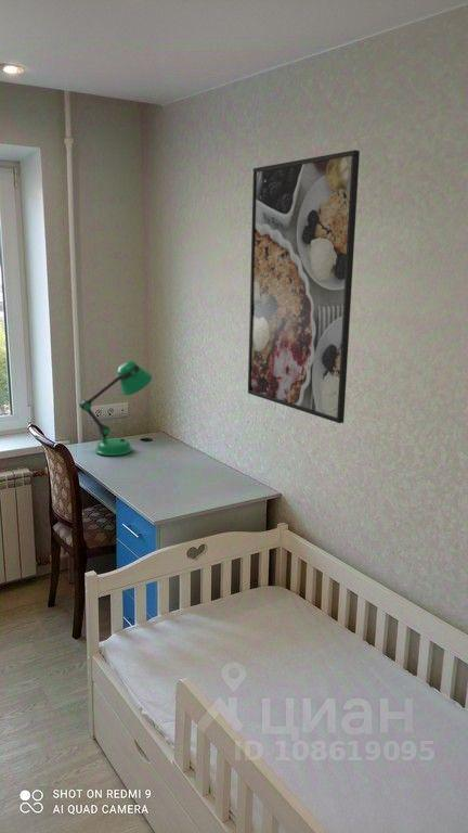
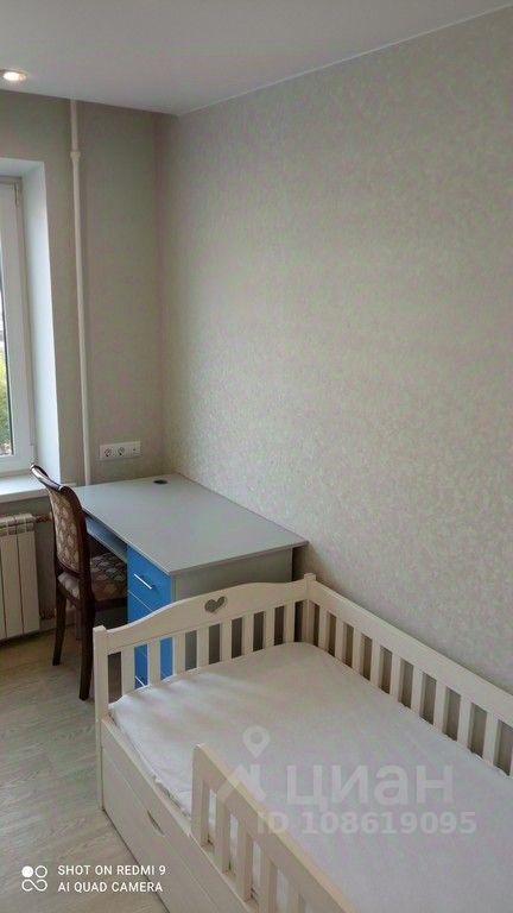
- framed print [247,149,361,424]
- desk lamp [78,360,153,457]
